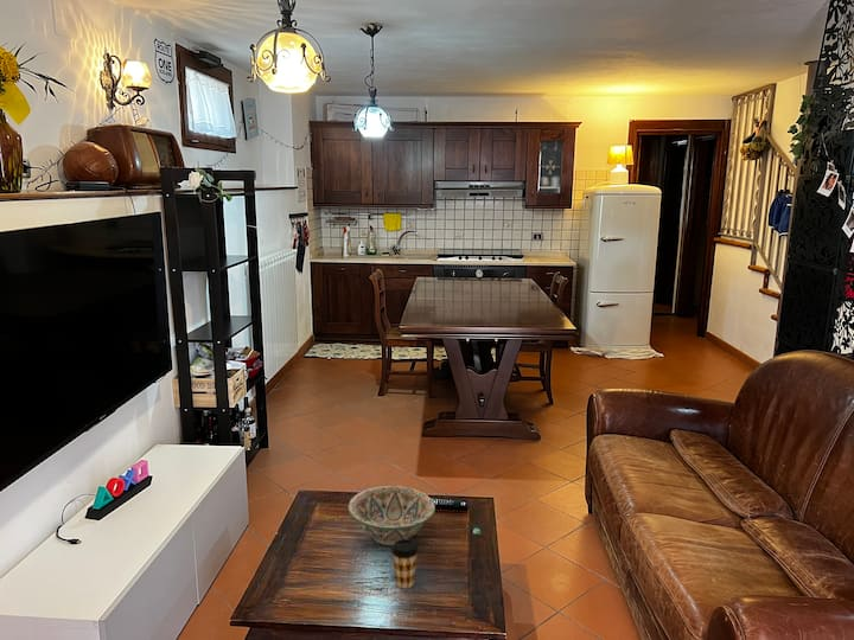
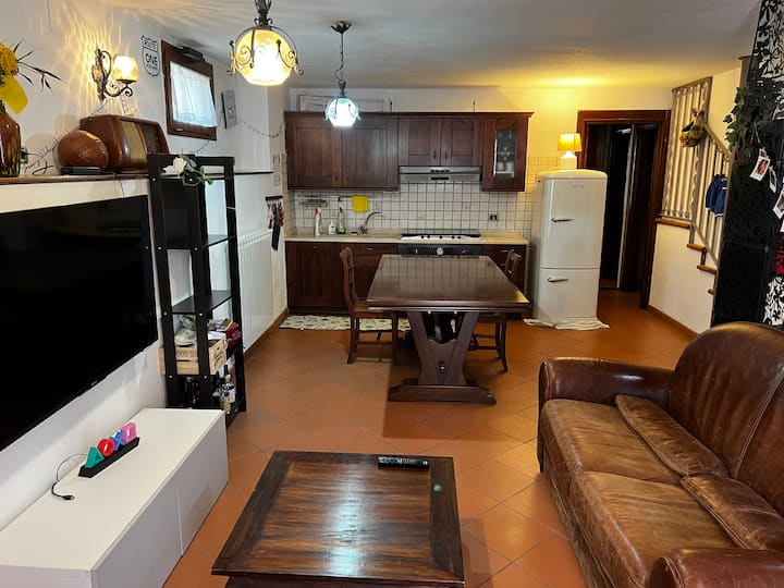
- decorative bowl [346,485,436,546]
- coffee cup [390,538,420,589]
